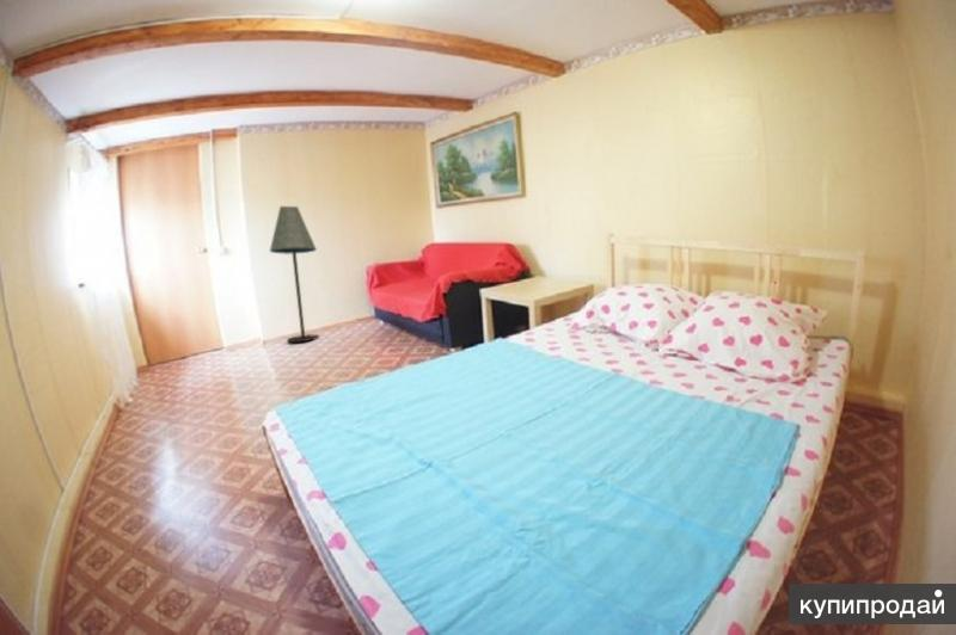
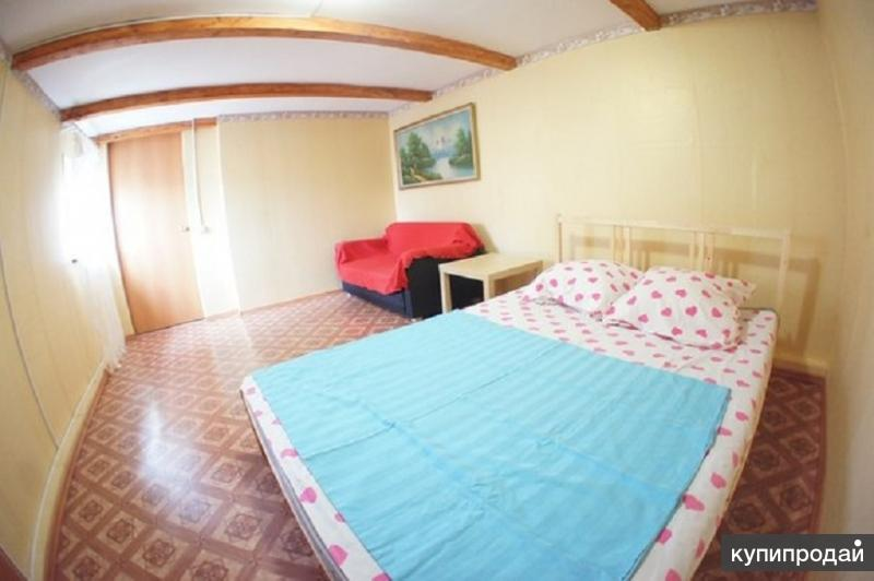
- floor lamp [269,205,320,344]
